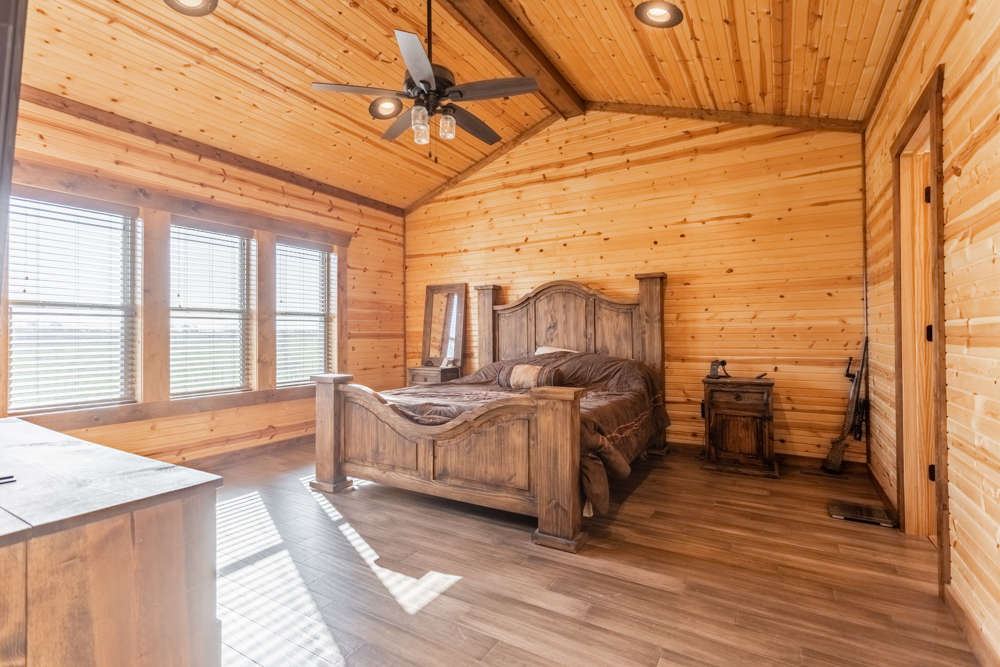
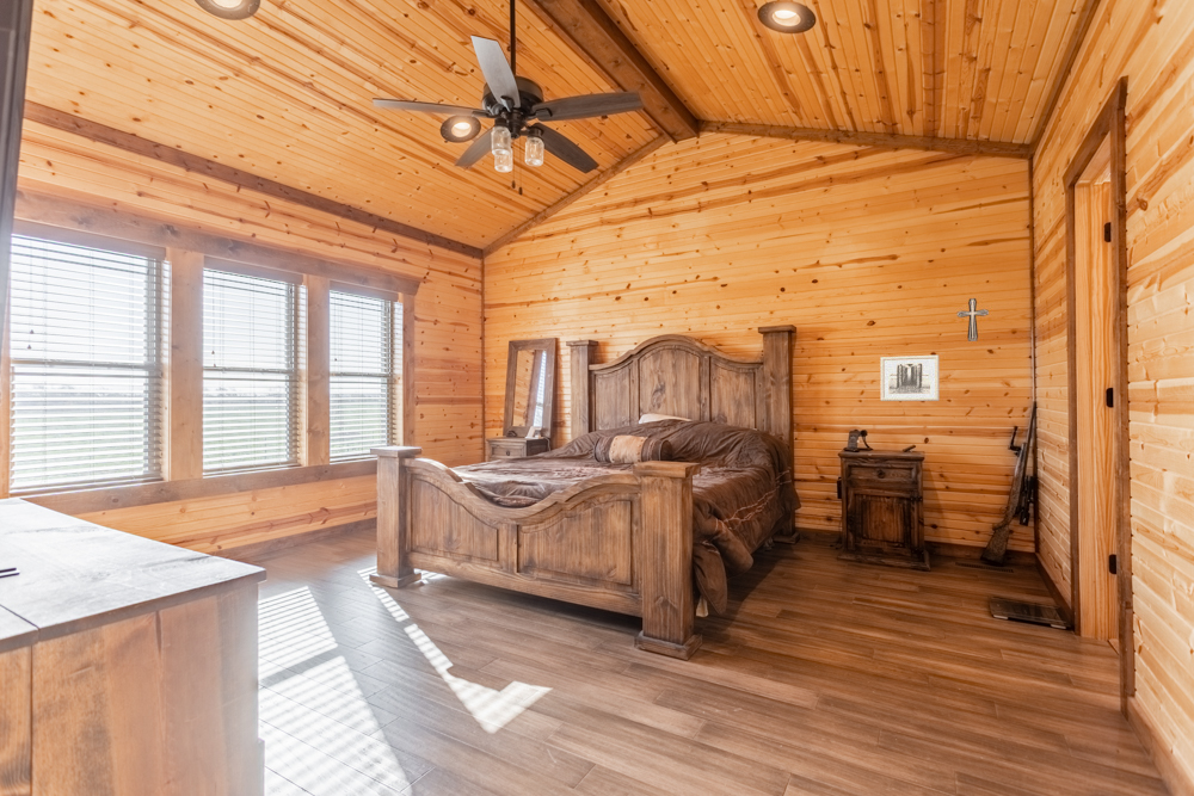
+ wall art [879,354,941,402]
+ decorative cross [956,297,990,343]
